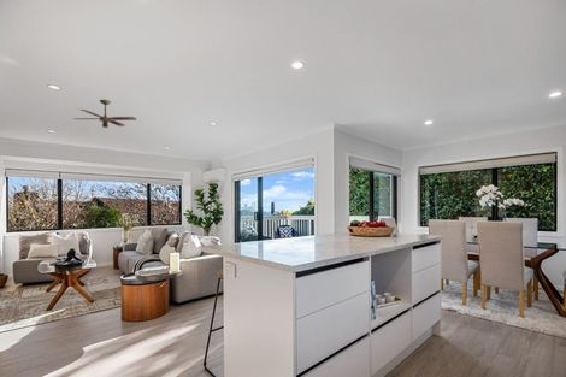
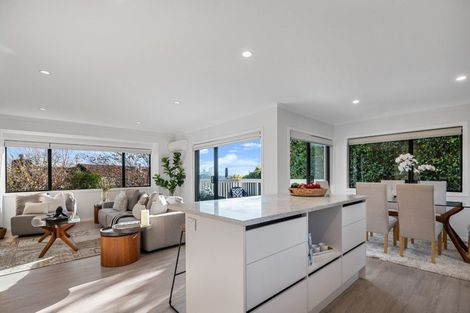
- ceiling fan [72,99,137,129]
